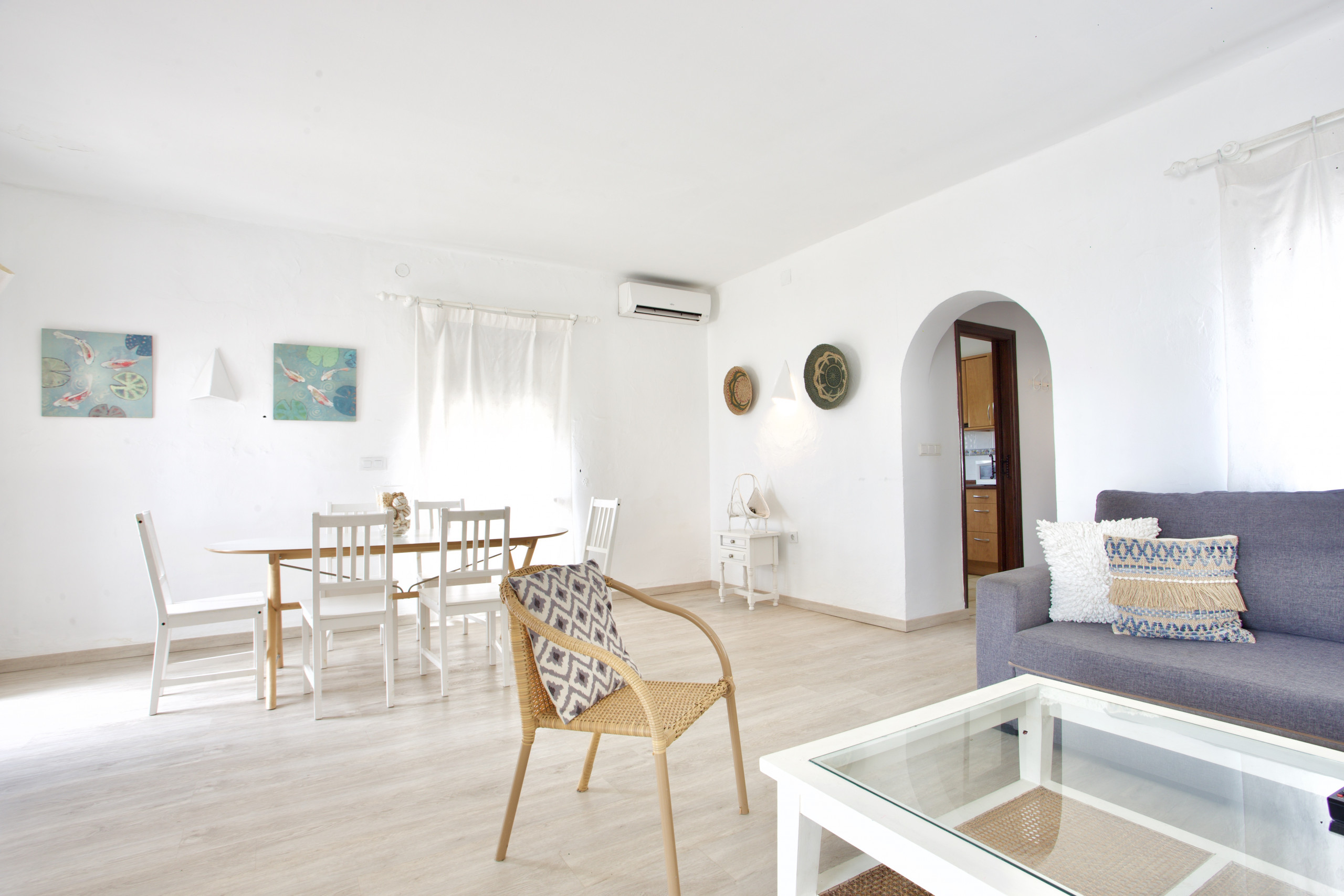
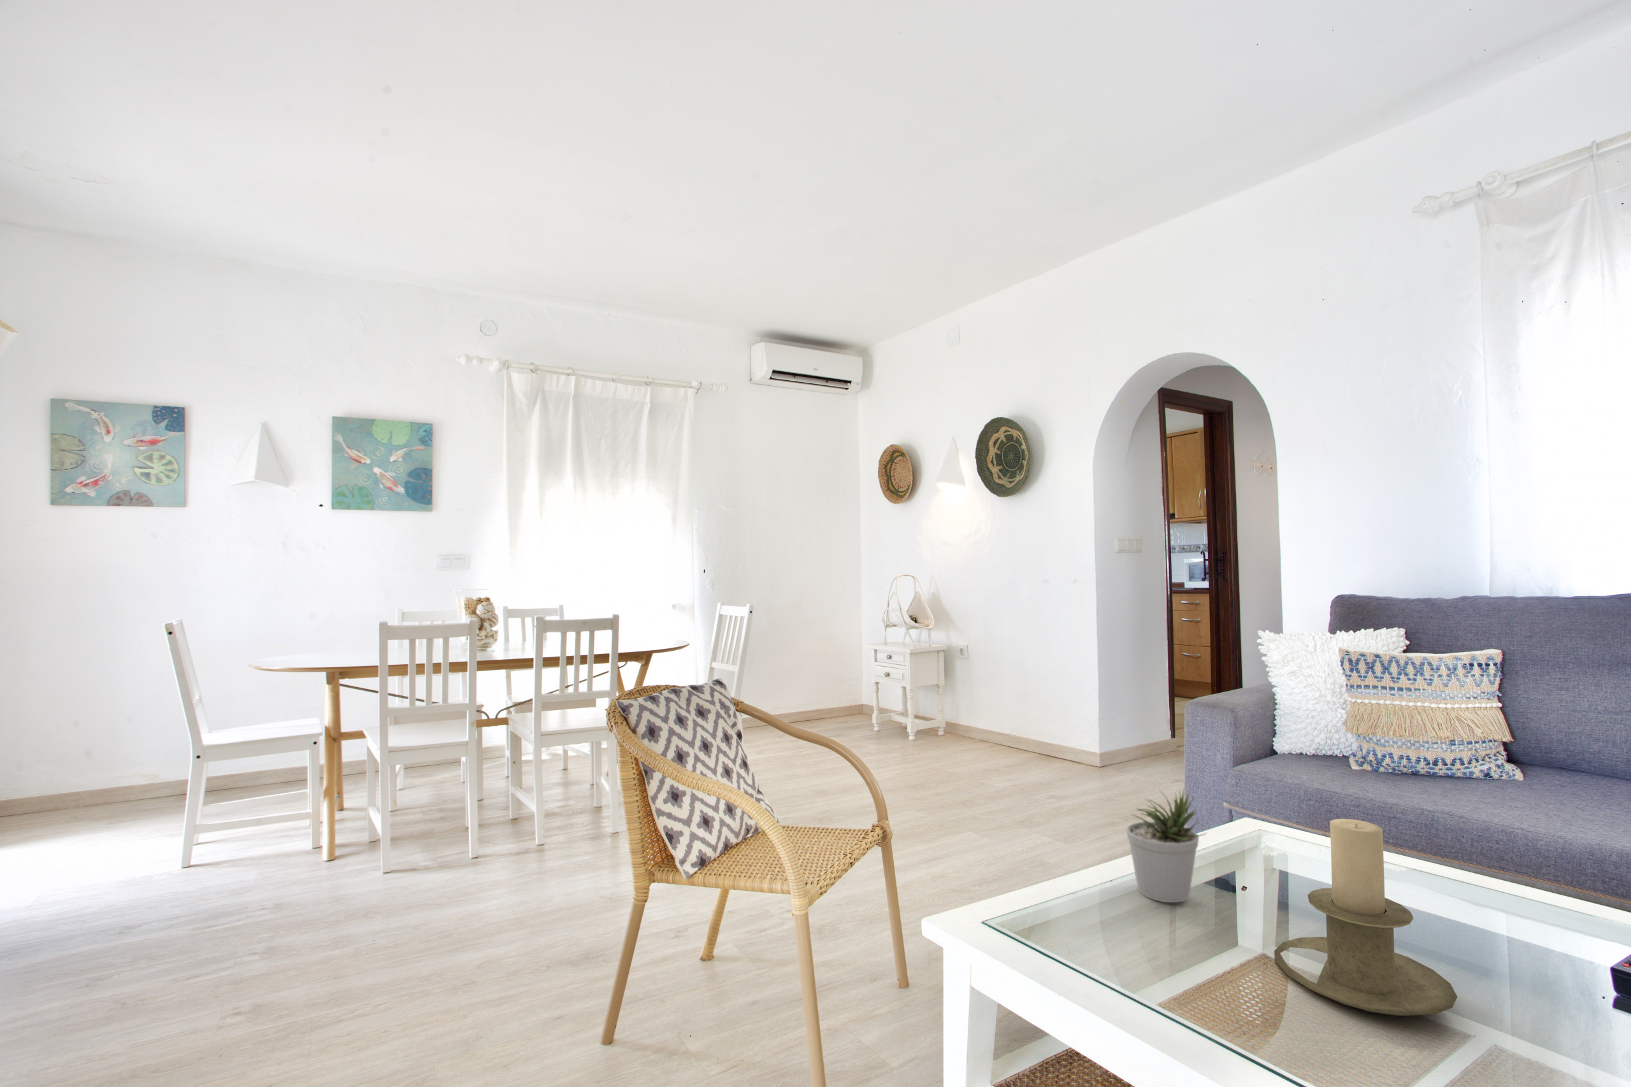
+ candle holder [1274,818,1459,1017]
+ potted plant [1126,787,1207,904]
